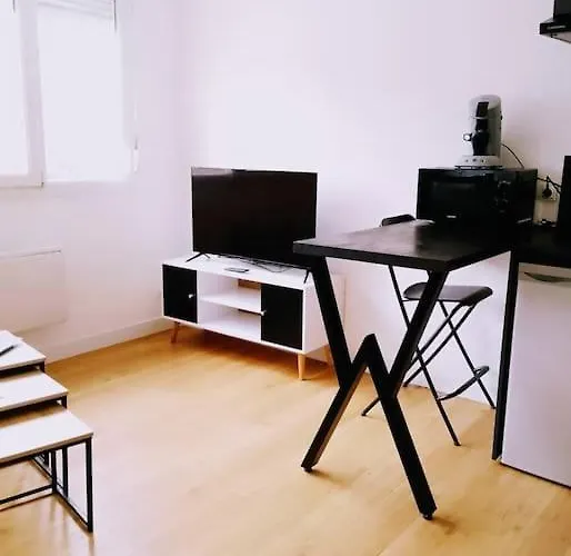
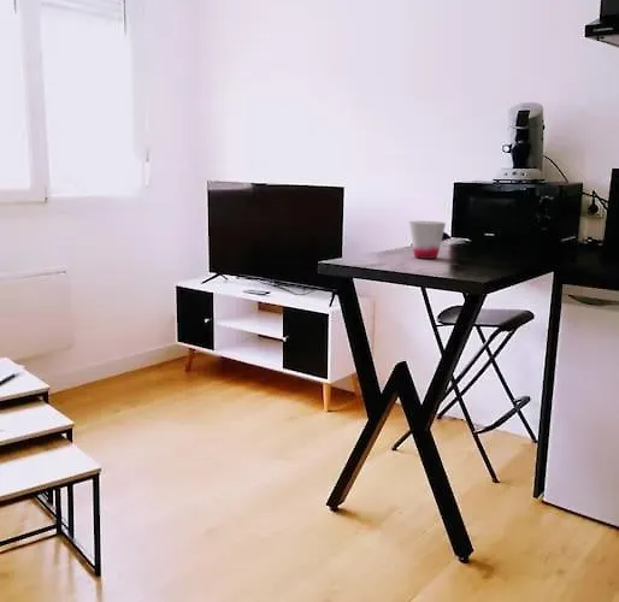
+ cup [408,220,447,260]
